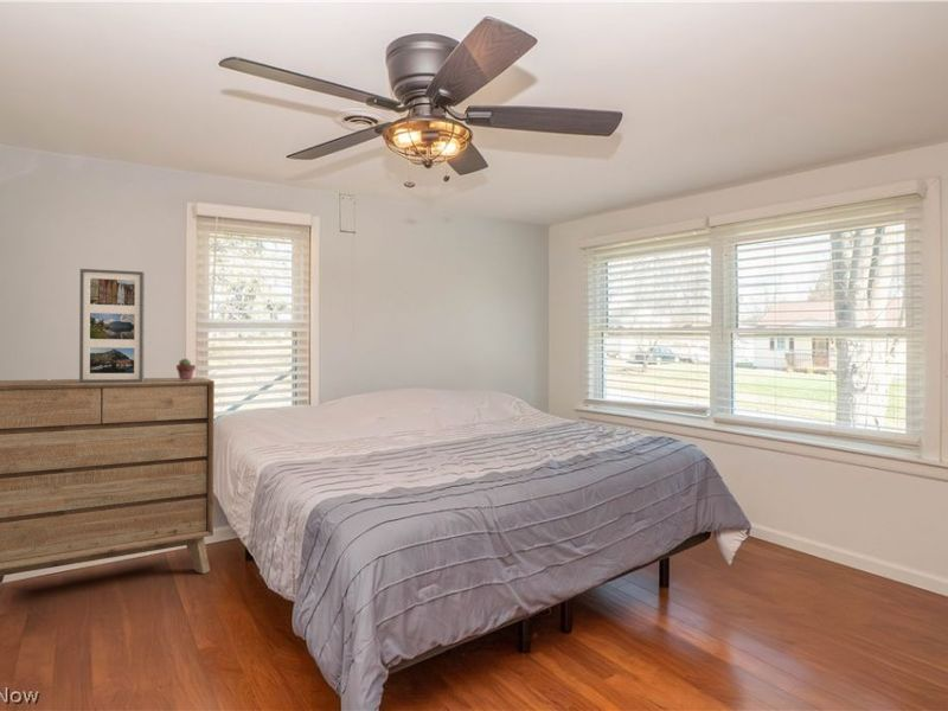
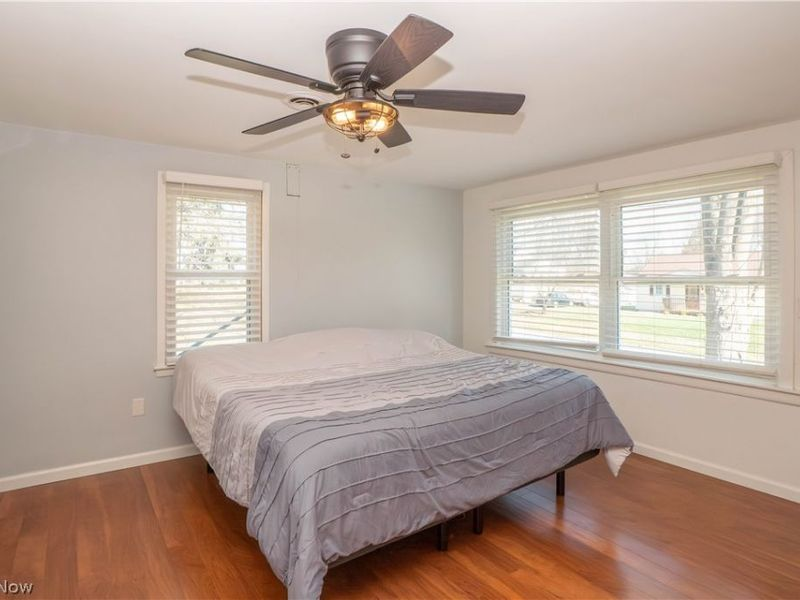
- photo frame [78,268,146,383]
- potted succulent [175,357,197,380]
- dresser [0,376,216,584]
